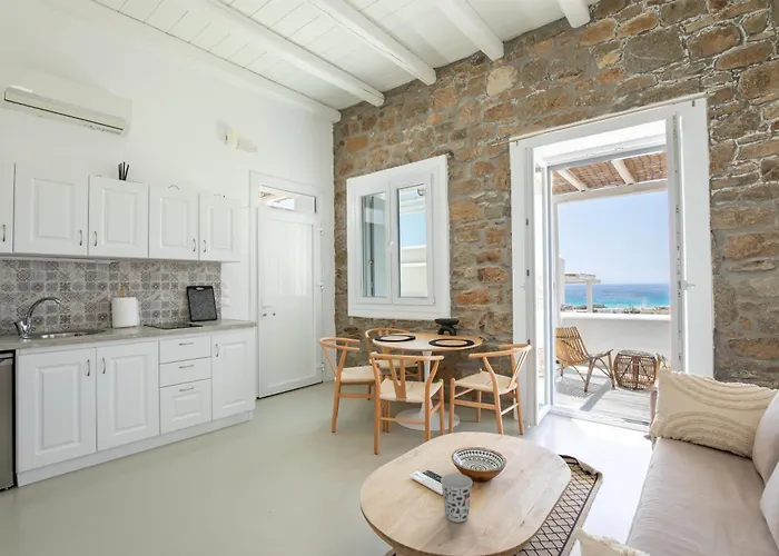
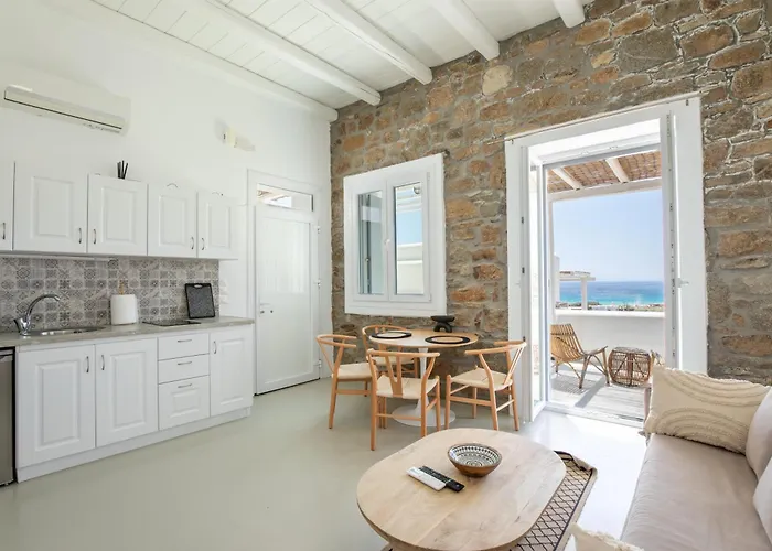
- cup [440,473,473,523]
